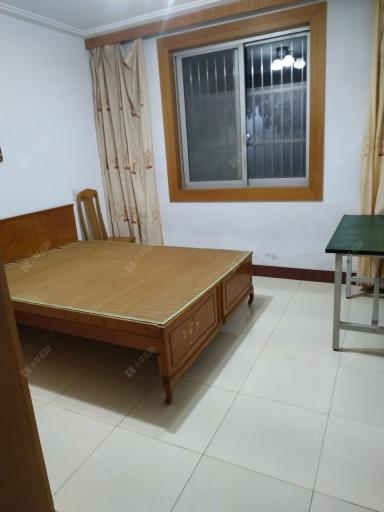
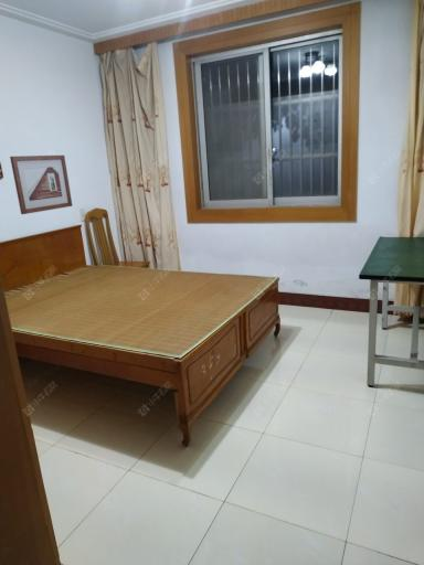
+ picture frame [9,154,74,215]
